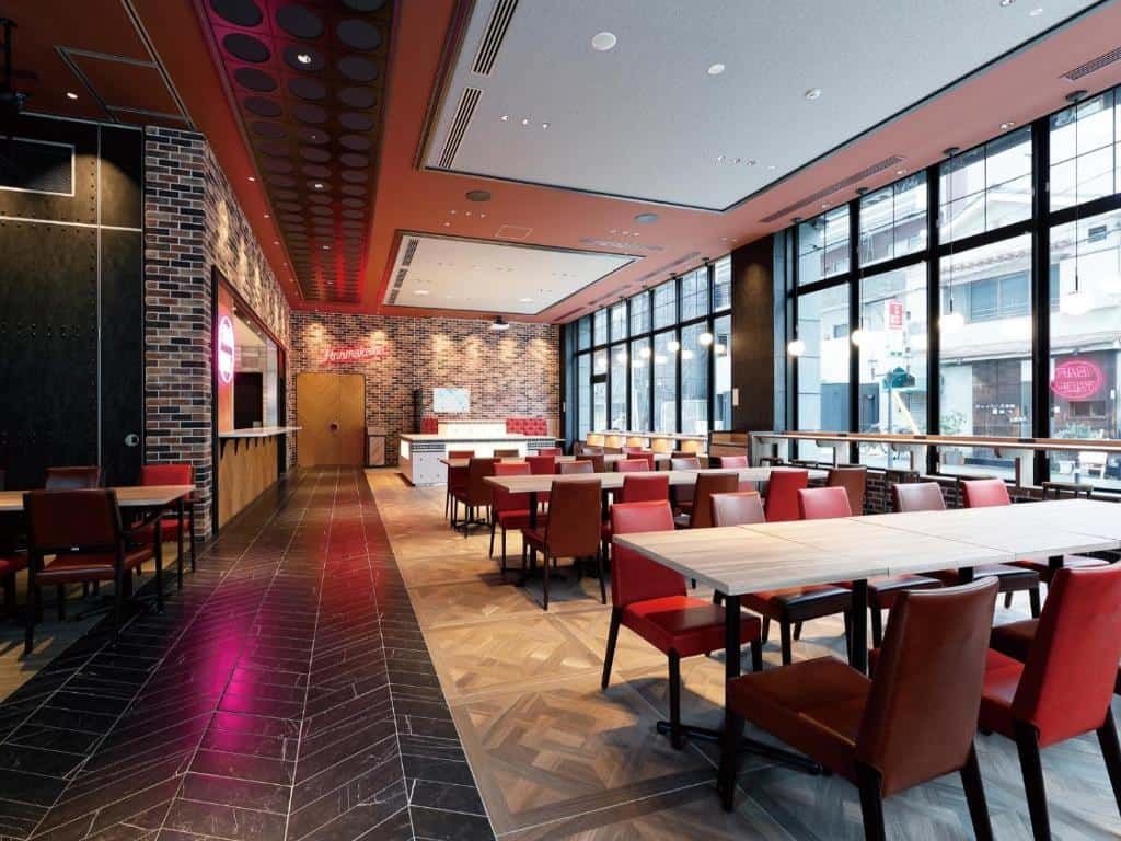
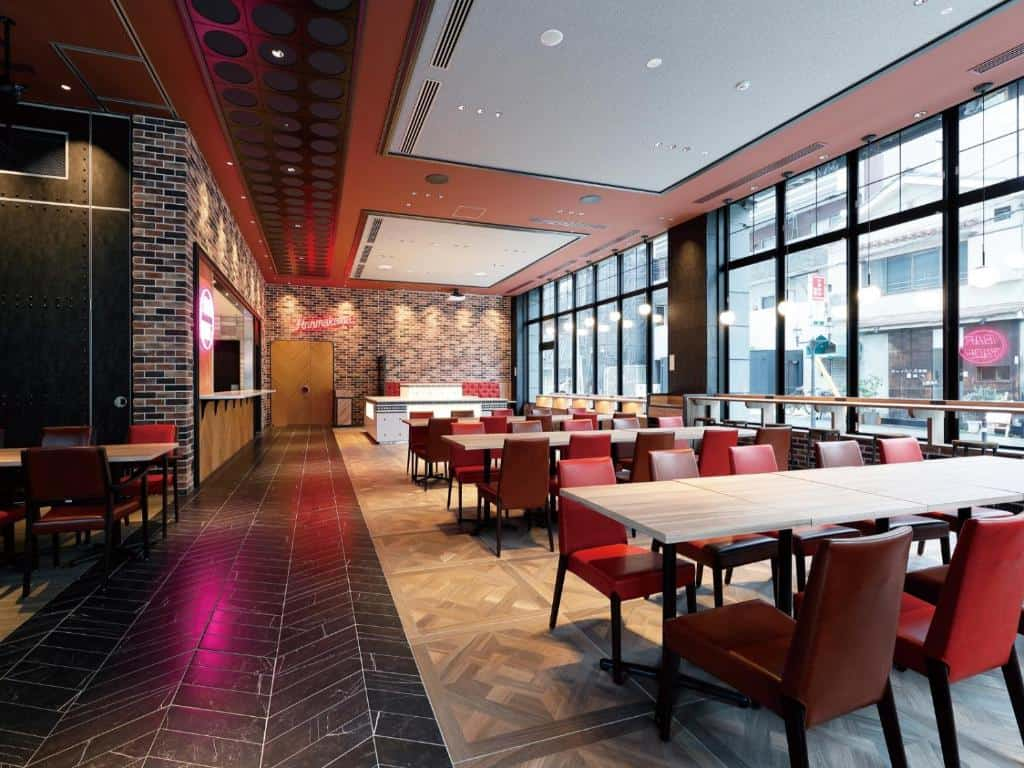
- wall art [432,387,471,413]
